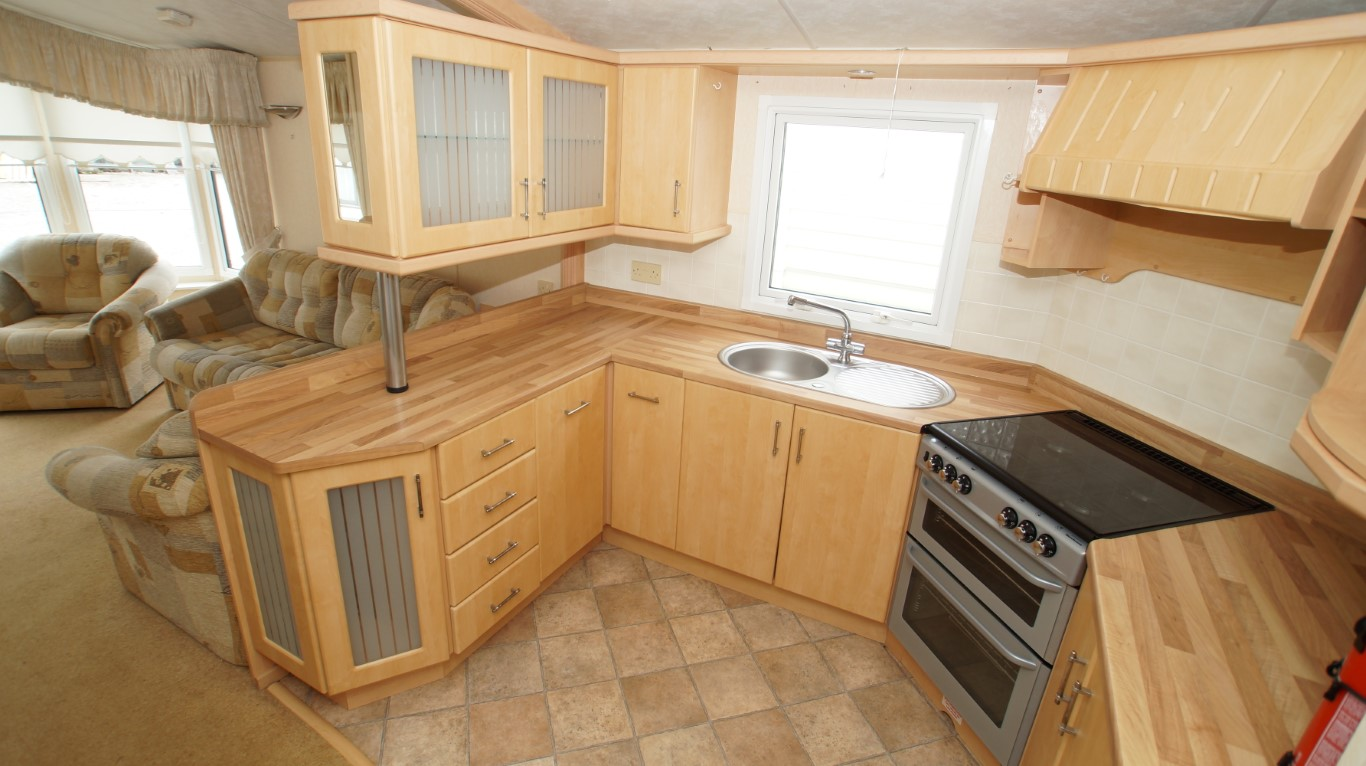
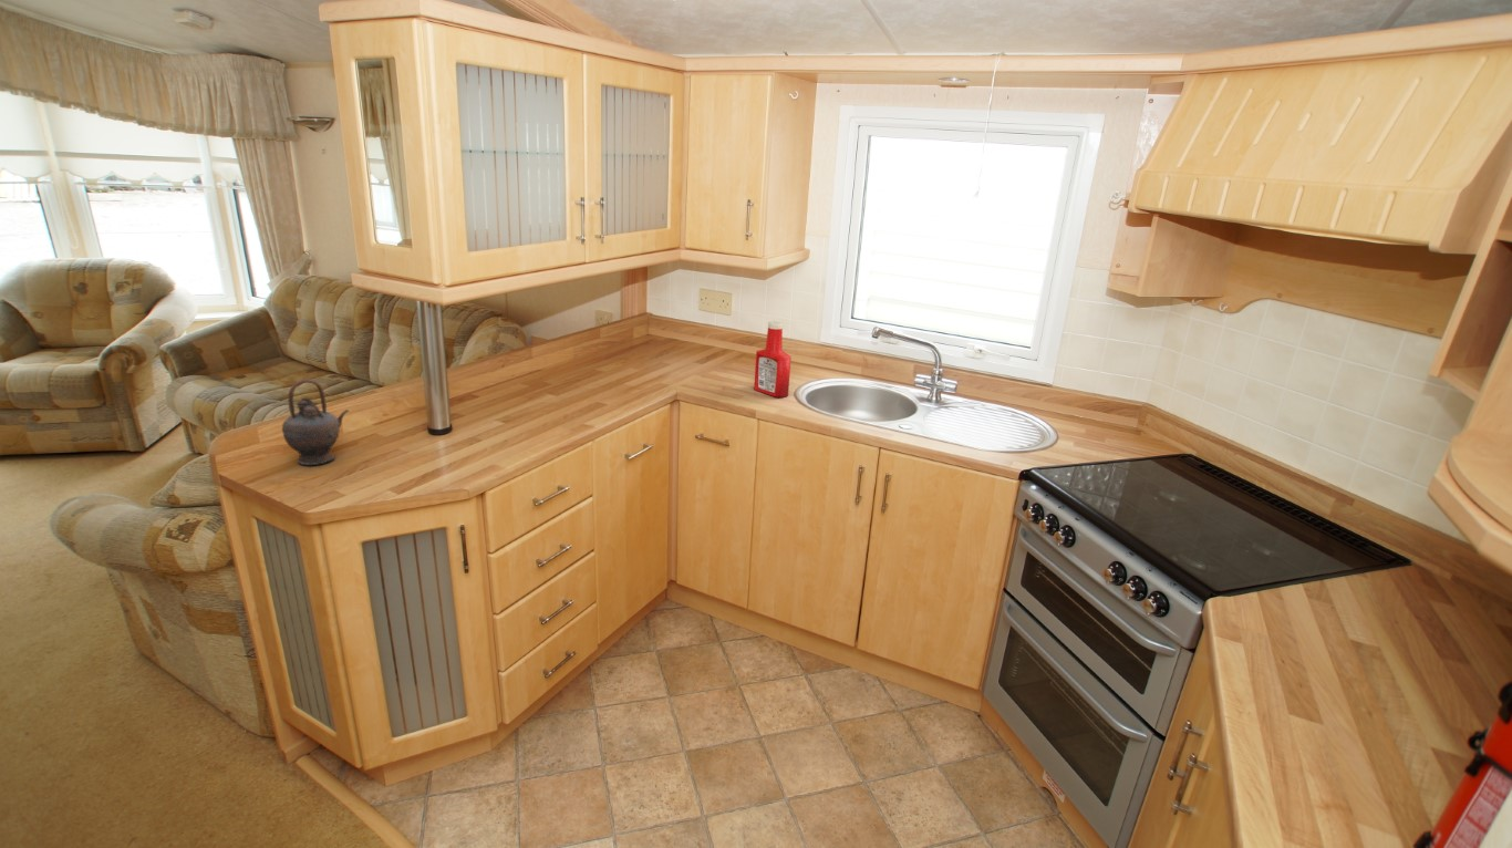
+ soap bottle [753,321,793,399]
+ teapot [281,378,350,466]
